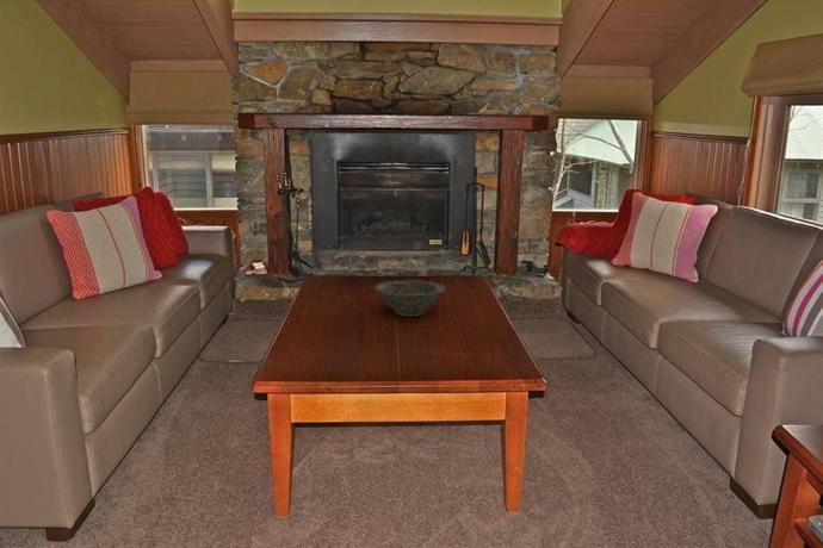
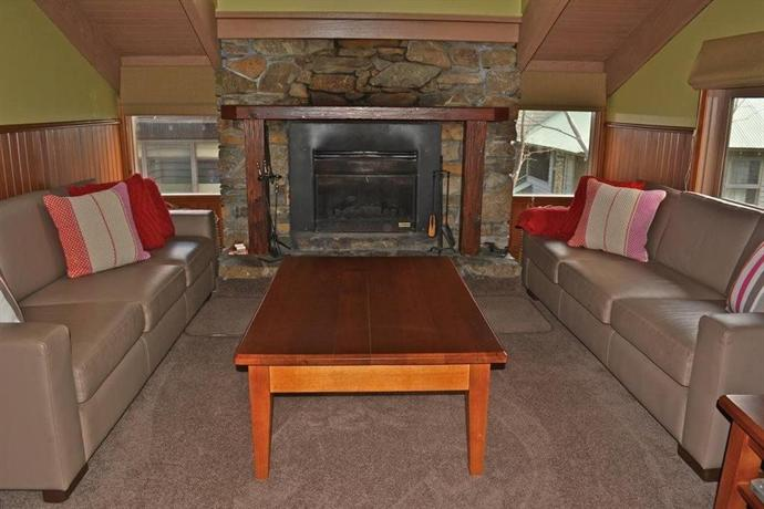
- decorative bowl [373,279,446,318]
